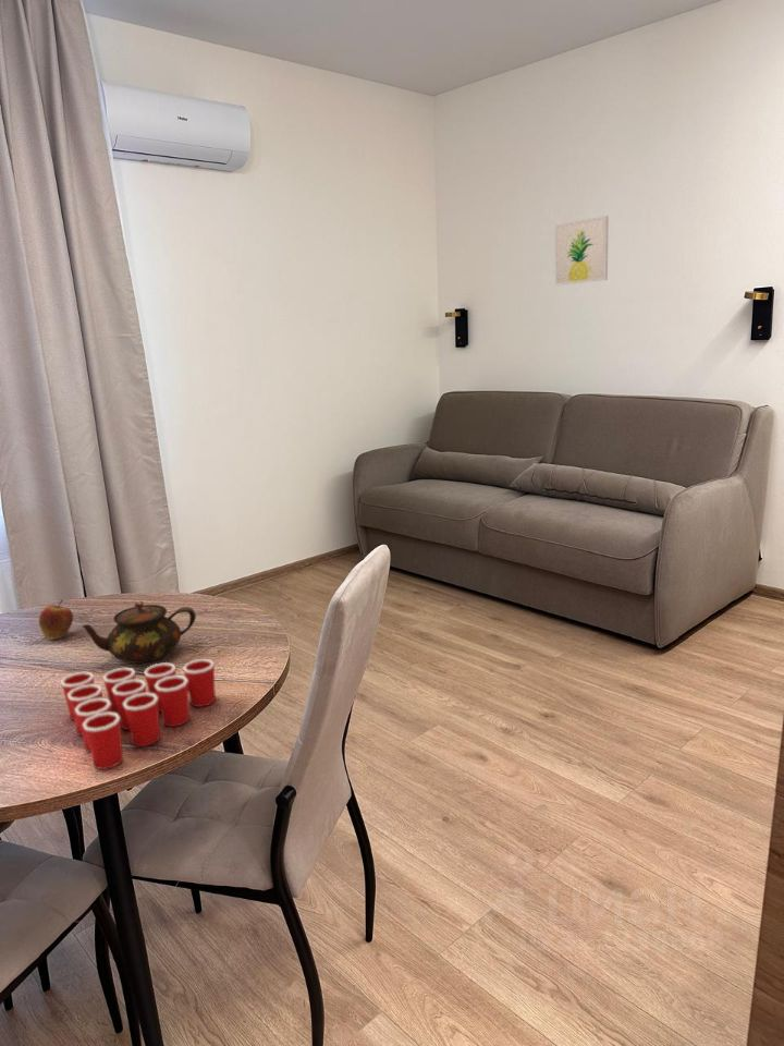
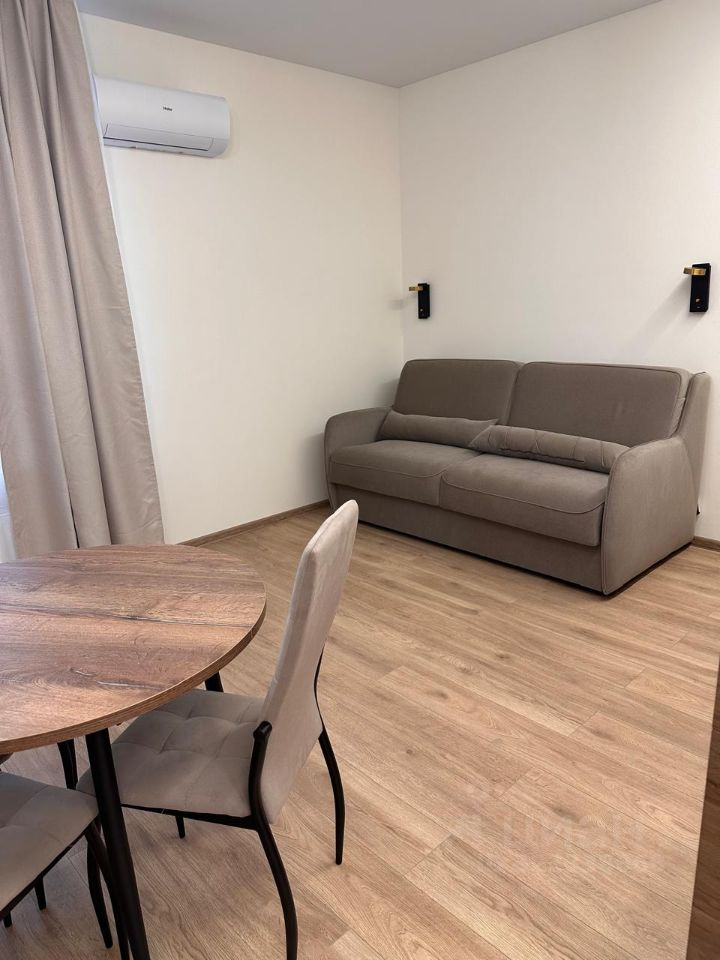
- fruit [38,599,74,641]
- wall art [554,215,610,287]
- cup [60,658,217,770]
- teapot [81,600,197,665]
